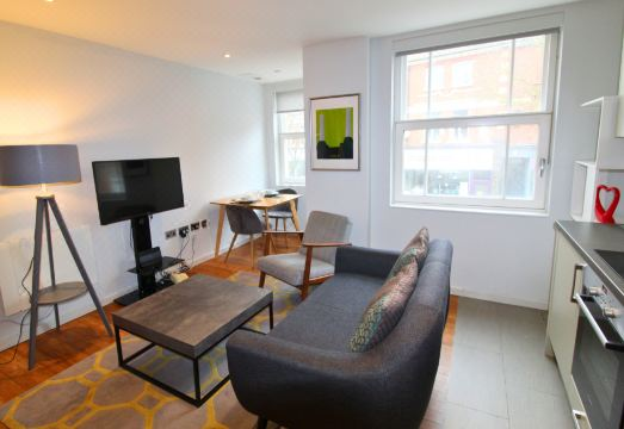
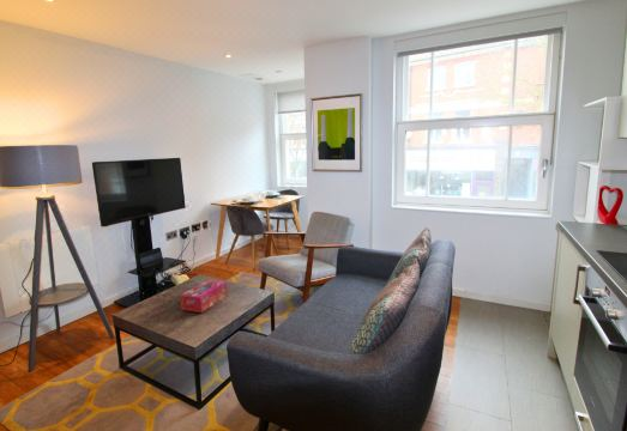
+ tissue box [180,279,228,314]
